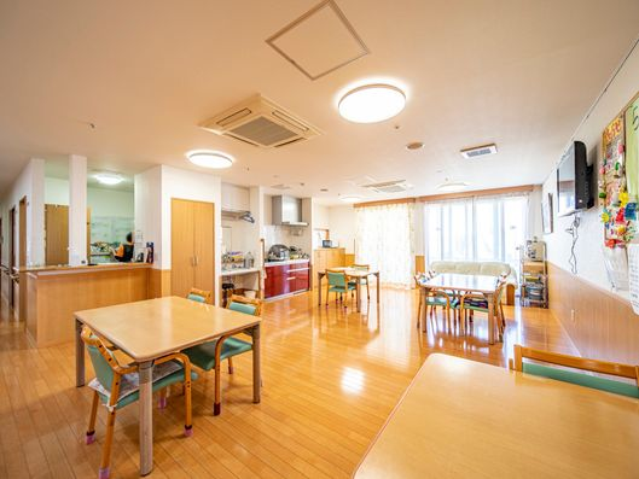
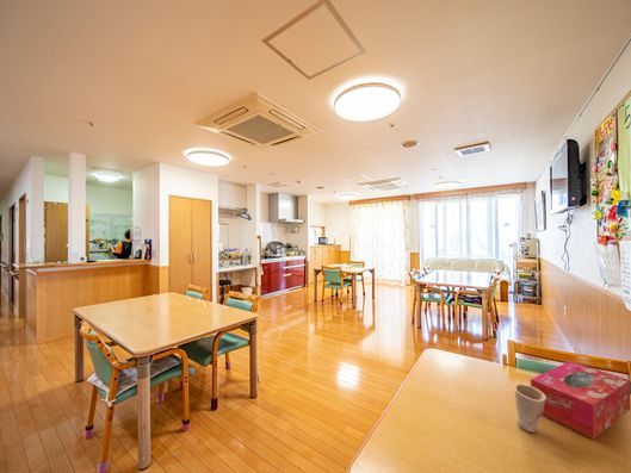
+ tissue box [530,360,631,441]
+ cup [513,382,546,434]
